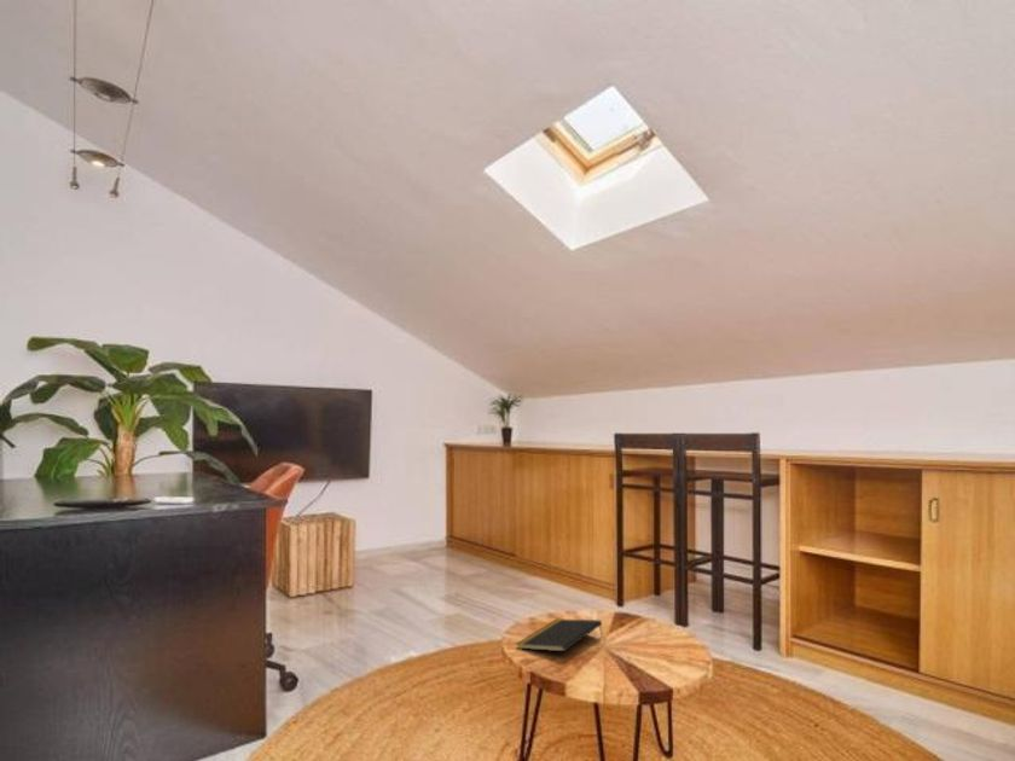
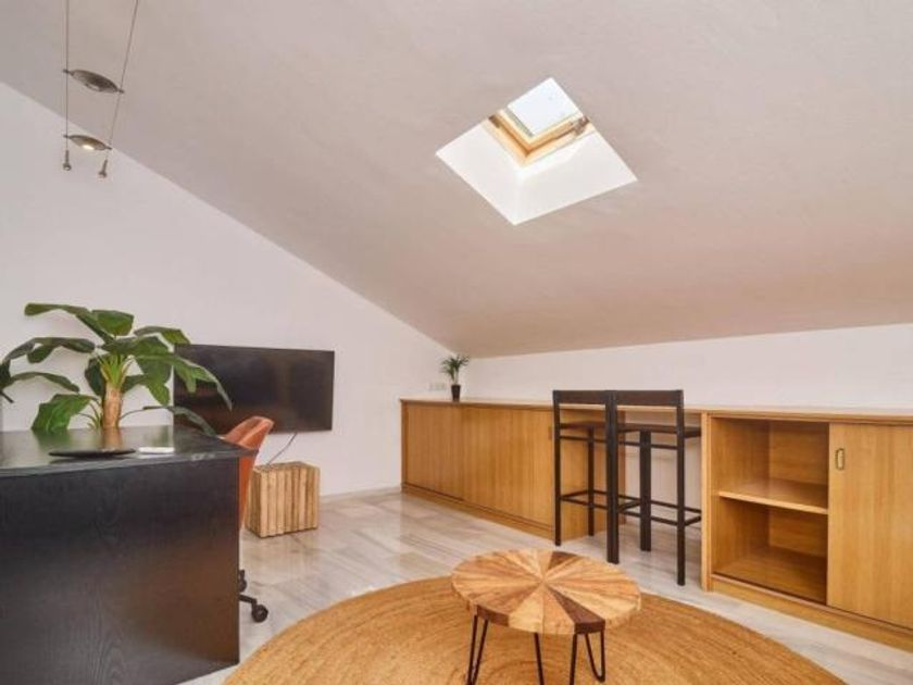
- notepad [515,617,603,652]
